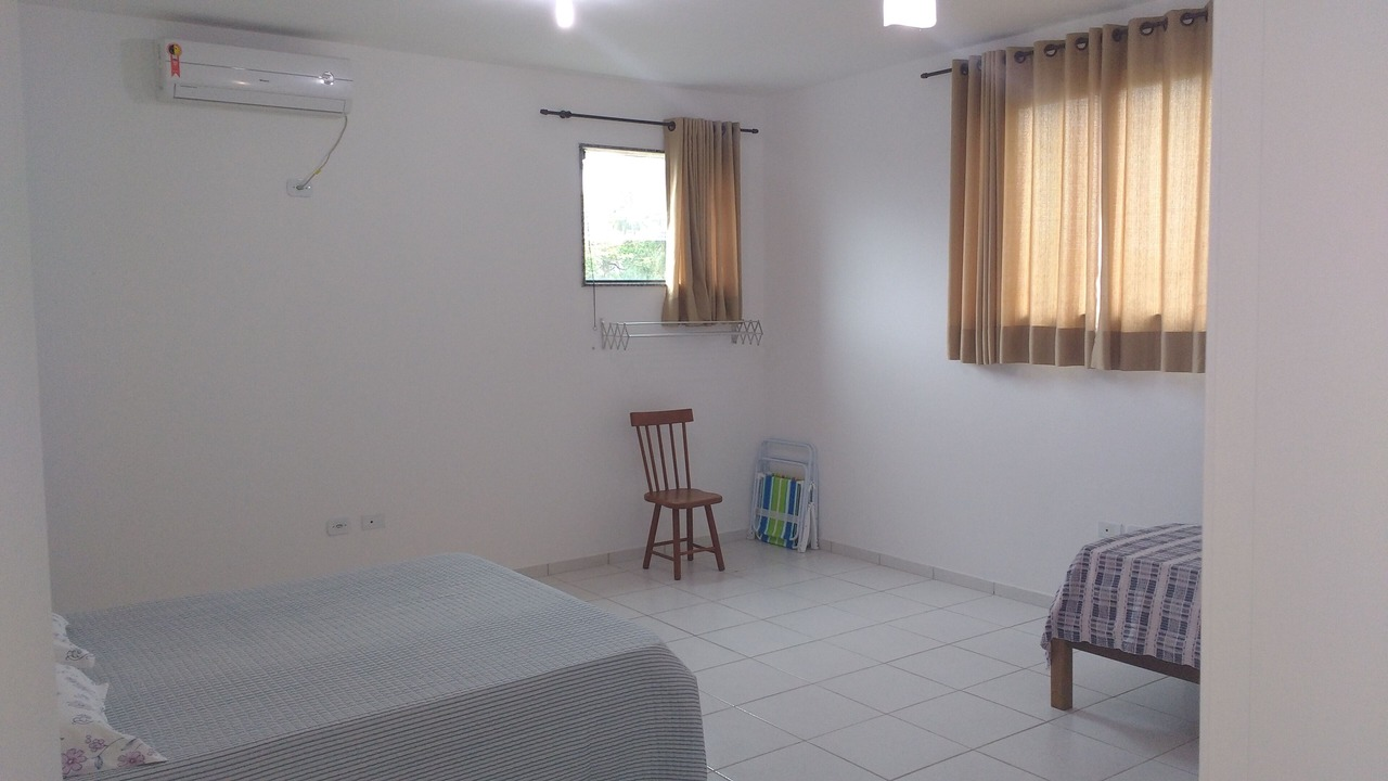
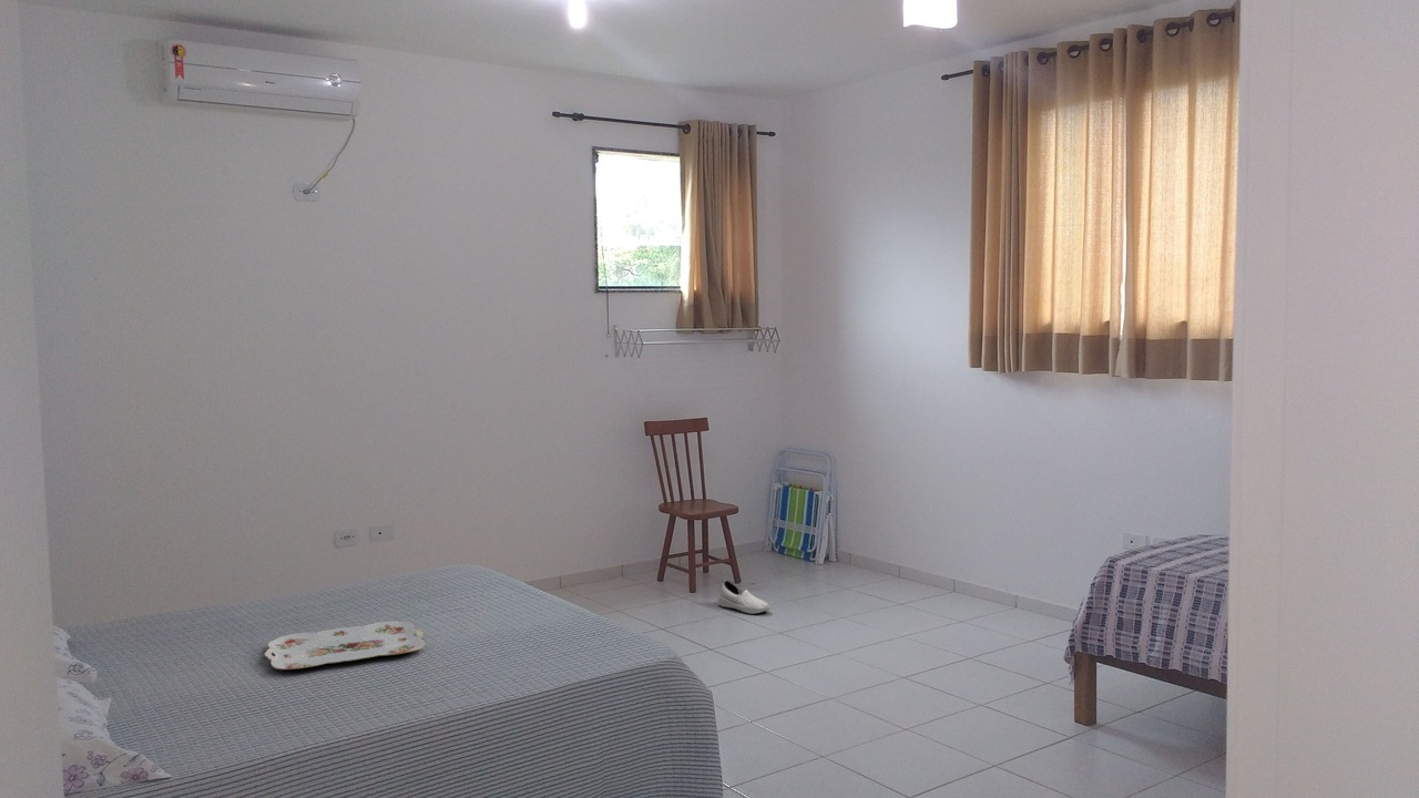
+ serving tray [264,621,426,671]
+ shoe [716,579,772,615]
